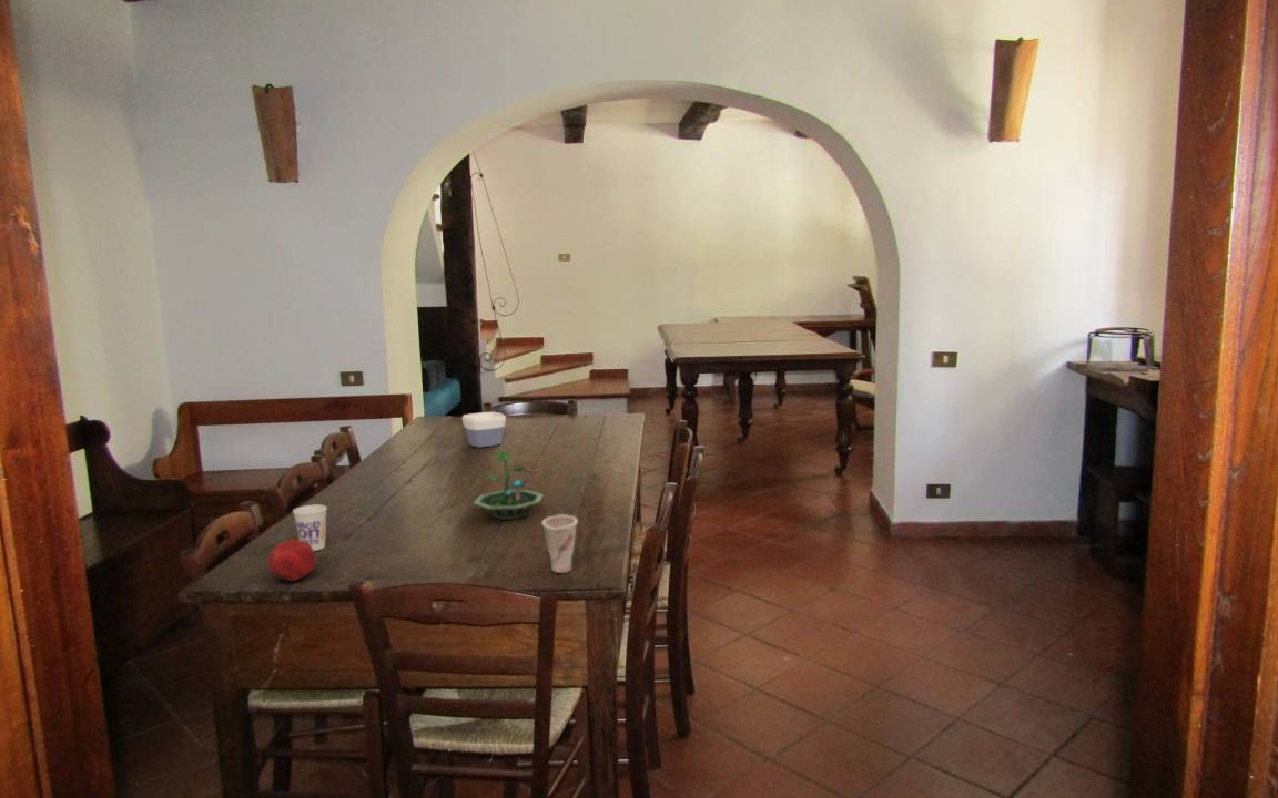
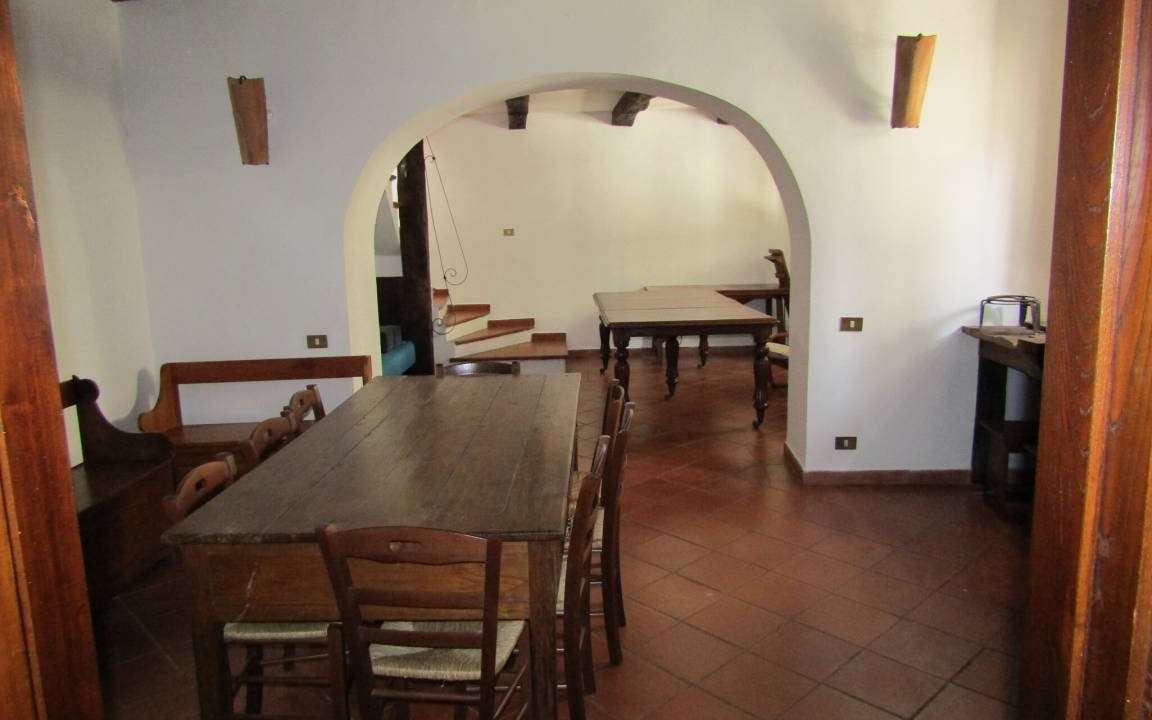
- cup [541,513,579,574]
- cup [292,503,328,552]
- fruit [267,534,317,582]
- bowl [460,411,507,449]
- terrarium [473,447,545,521]
